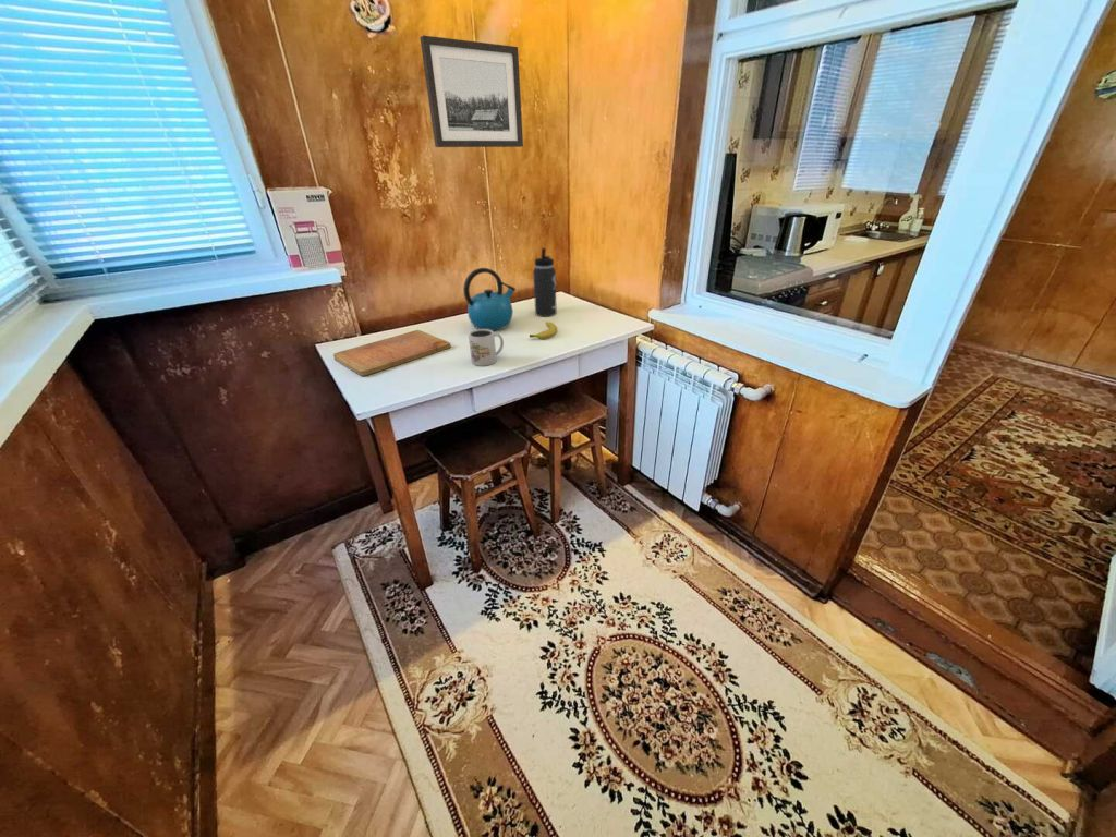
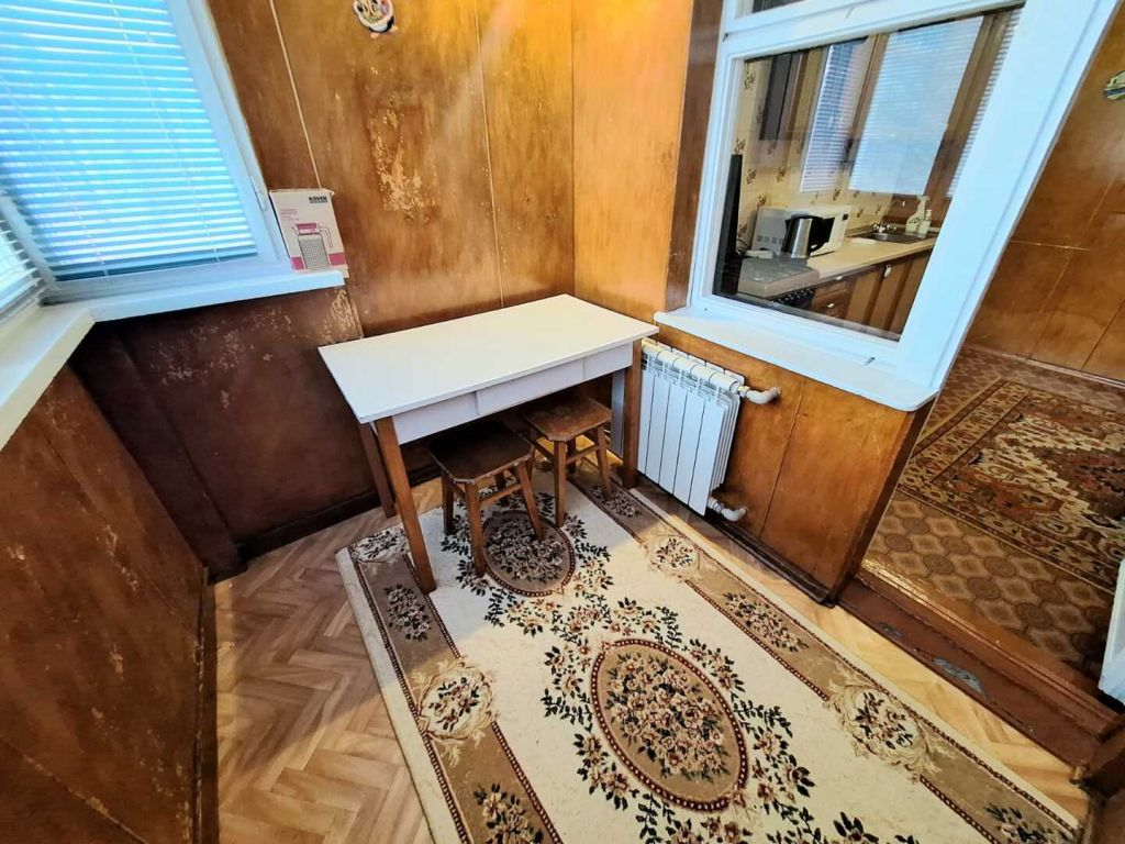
- fruit [529,320,559,340]
- mug [468,329,505,367]
- kettle [462,267,517,331]
- thermos bottle [532,247,558,318]
- wall art [418,34,524,148]
- cutting board [332,329,452,377]
